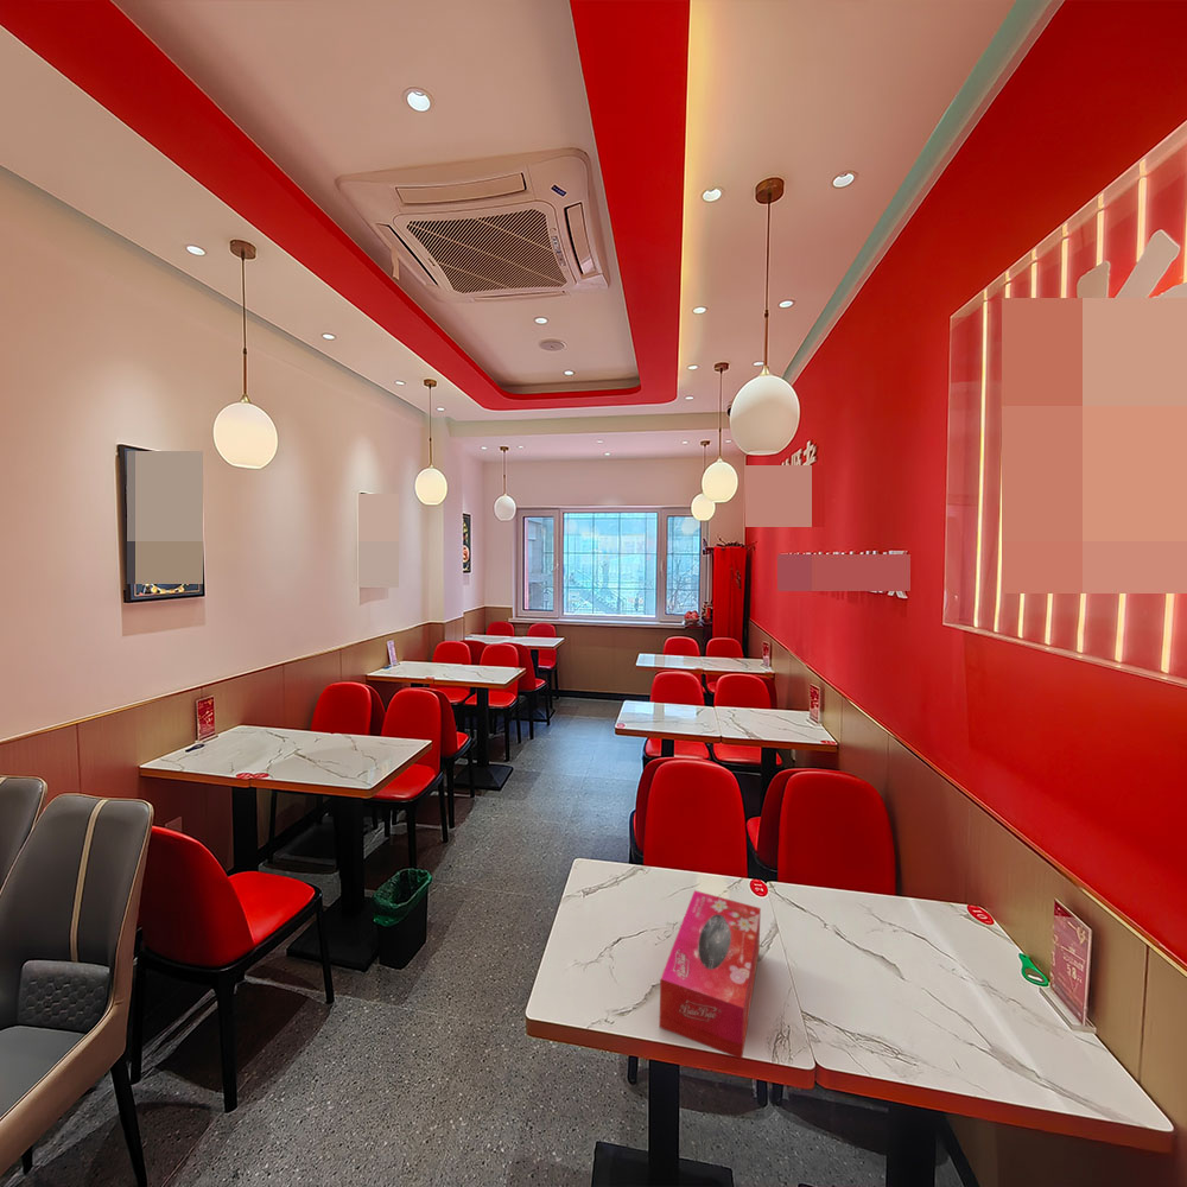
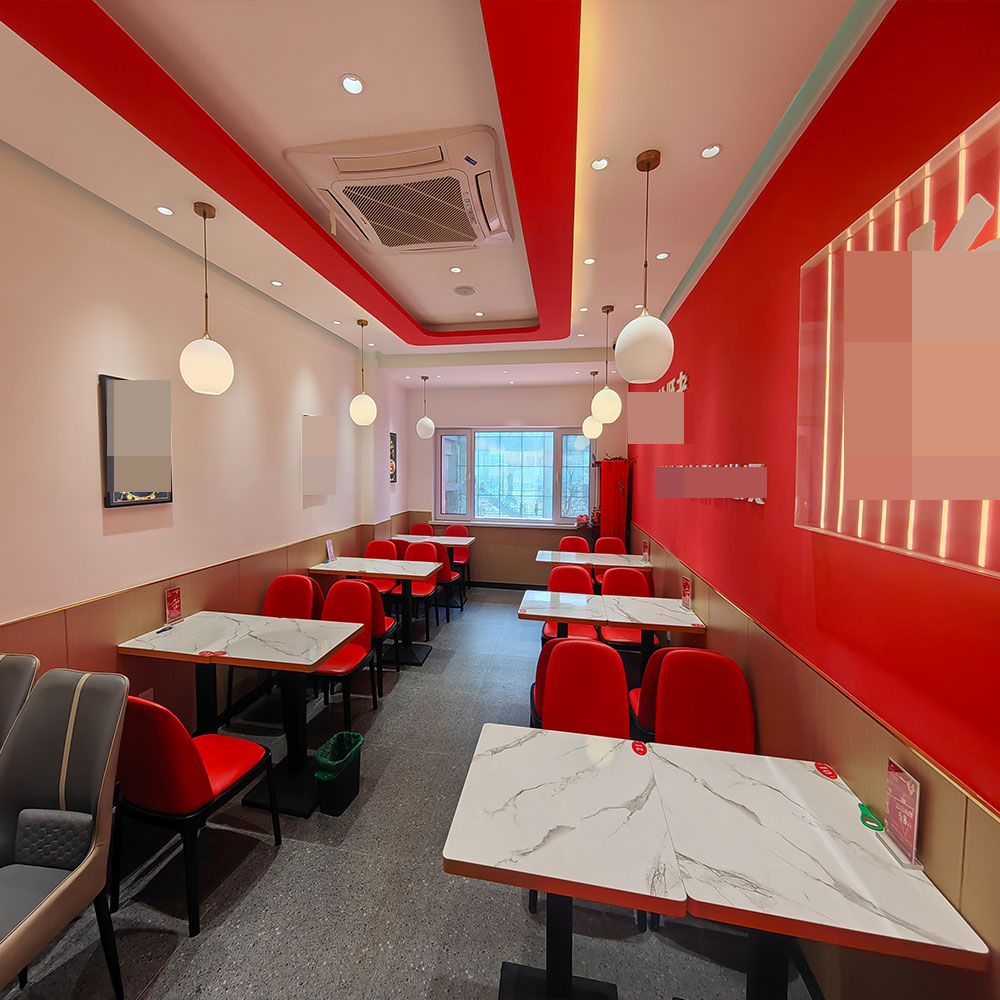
- tissue box [659,889,762,1061]
